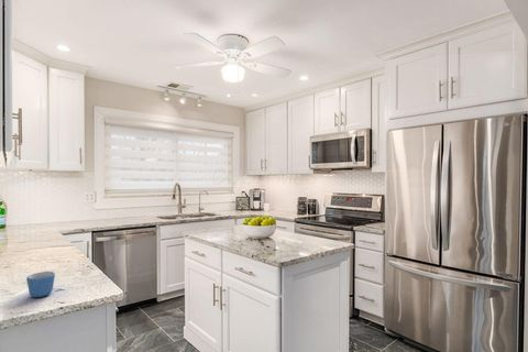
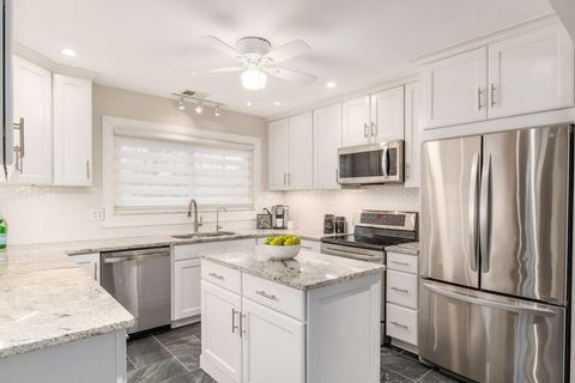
- mug [25,271,56,298]
